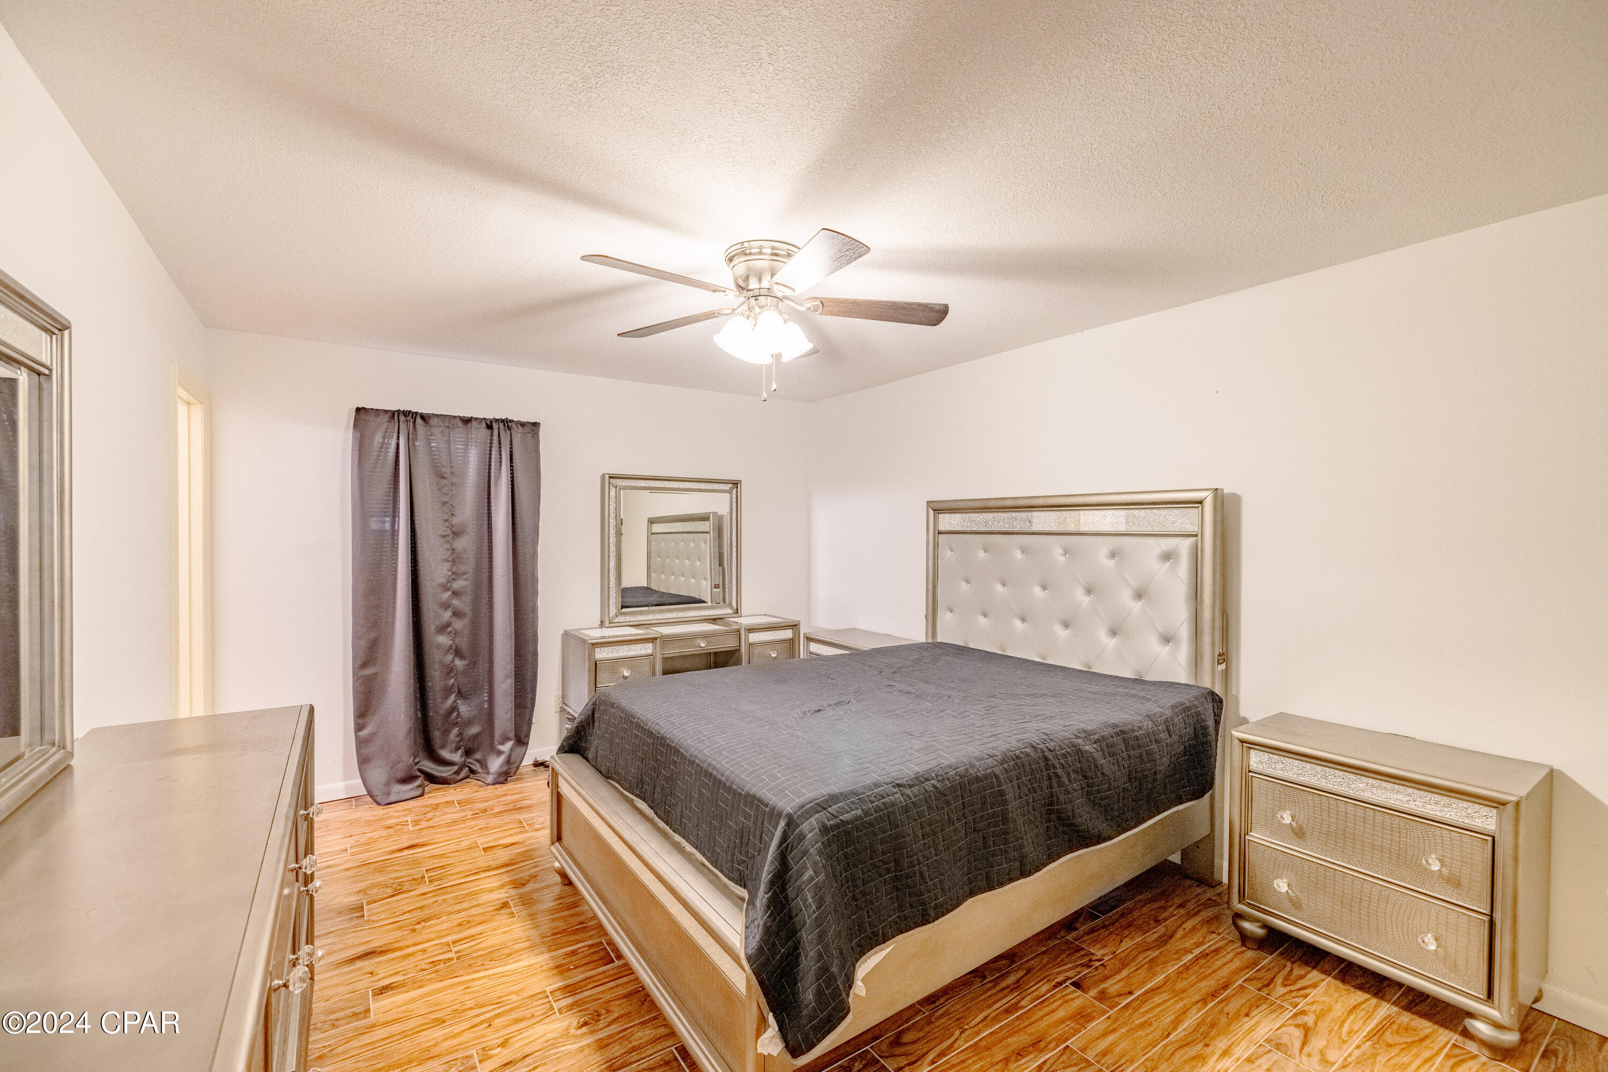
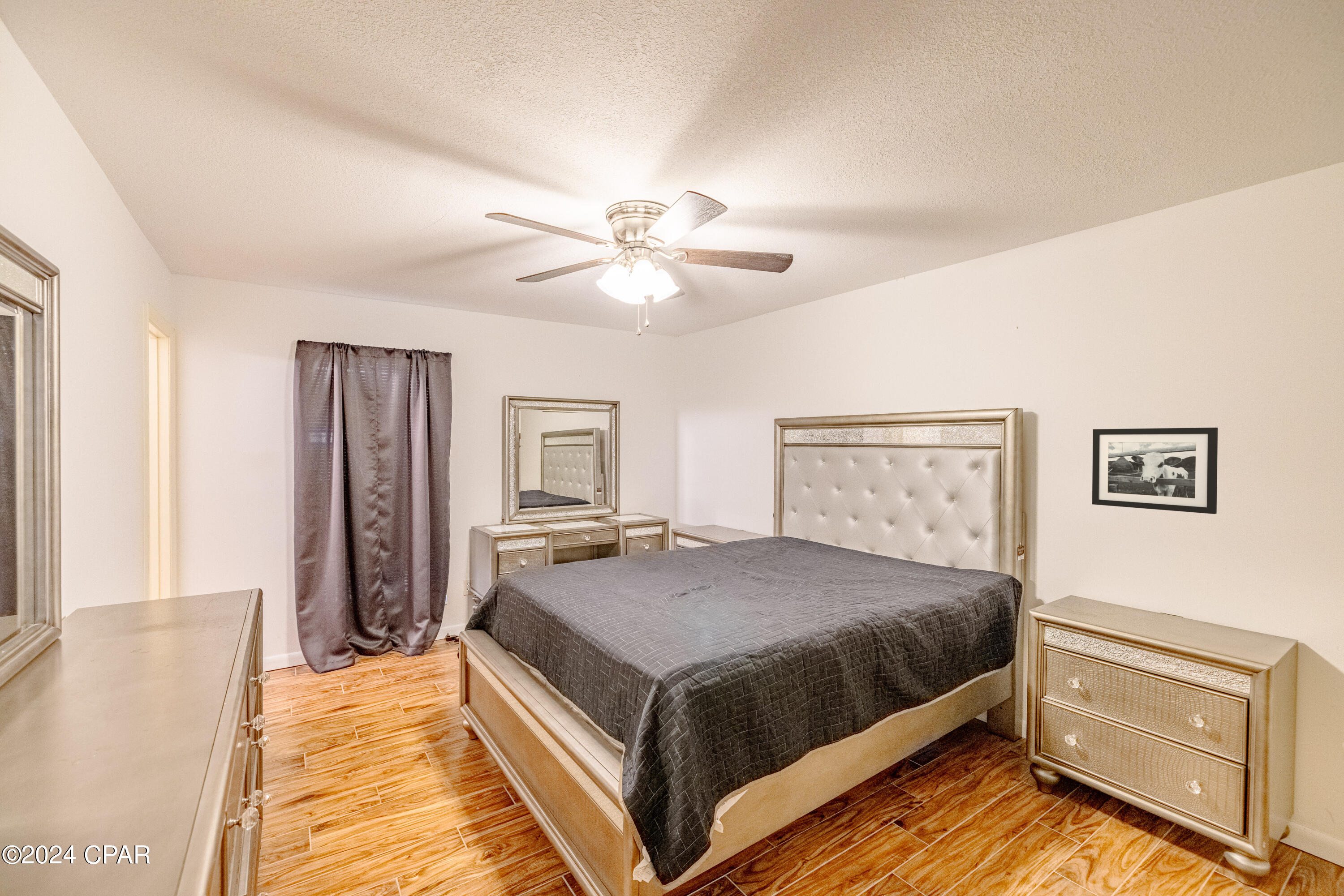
+ picture frame [1092,427,1218,514]
